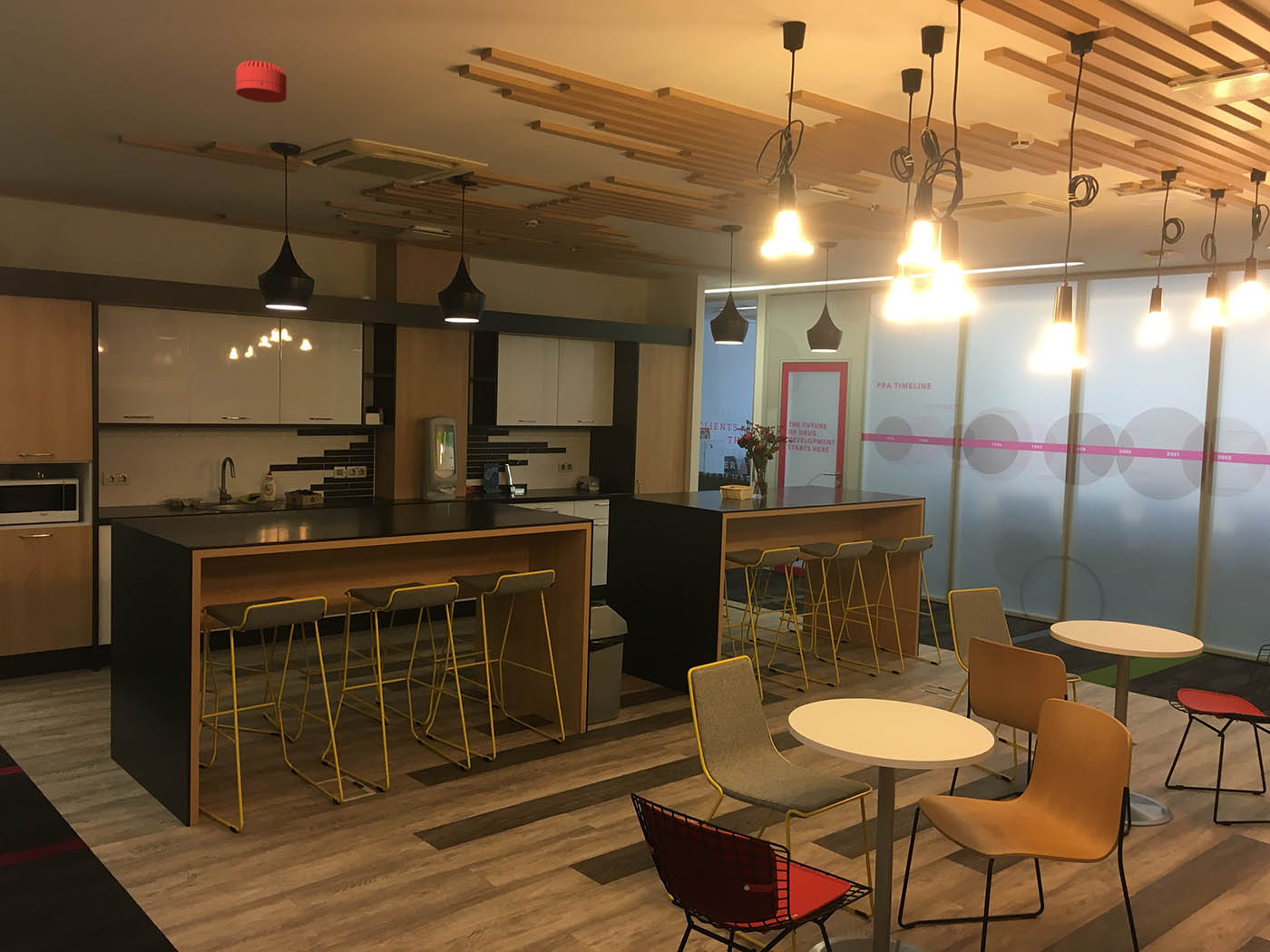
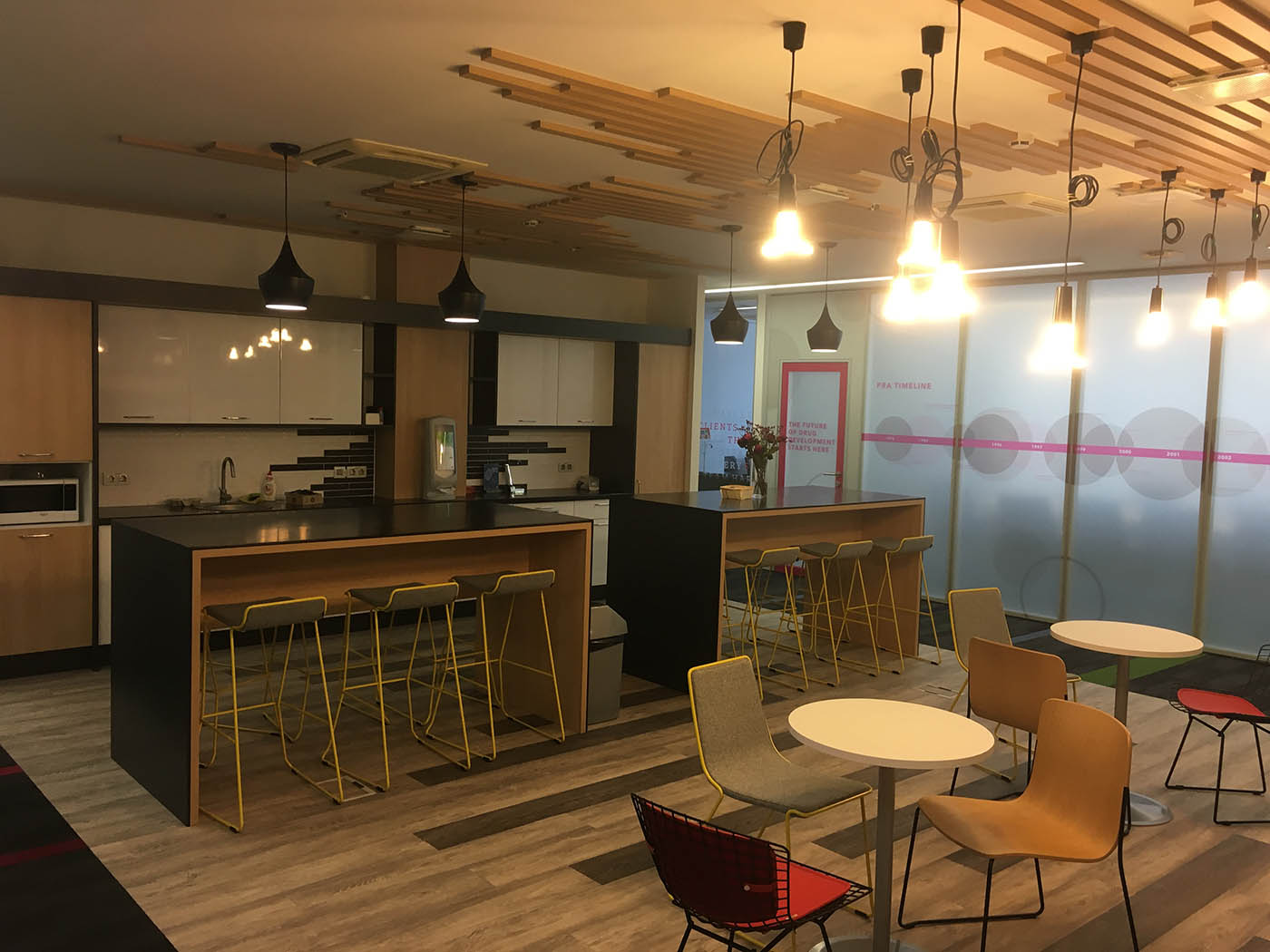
- smoke detector [235,60,288,103]
